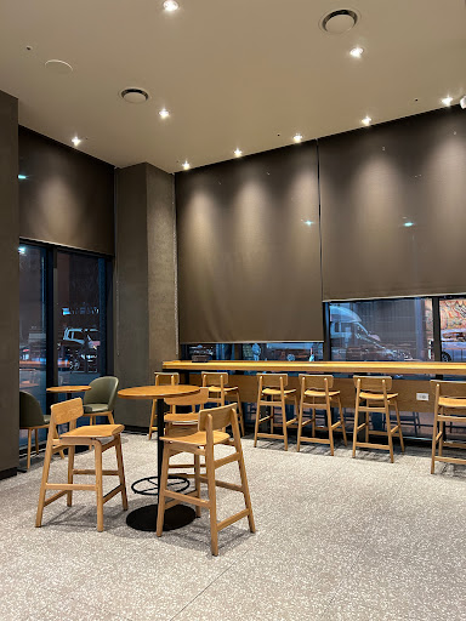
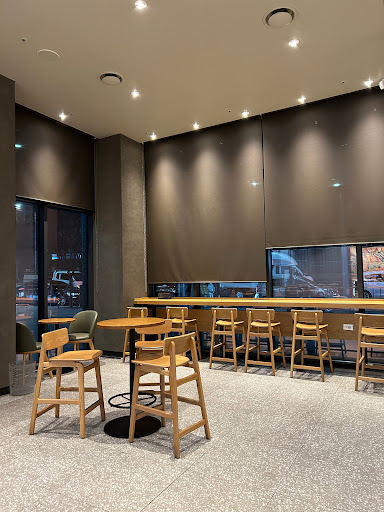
+ waste bin [8,359,37,396]
